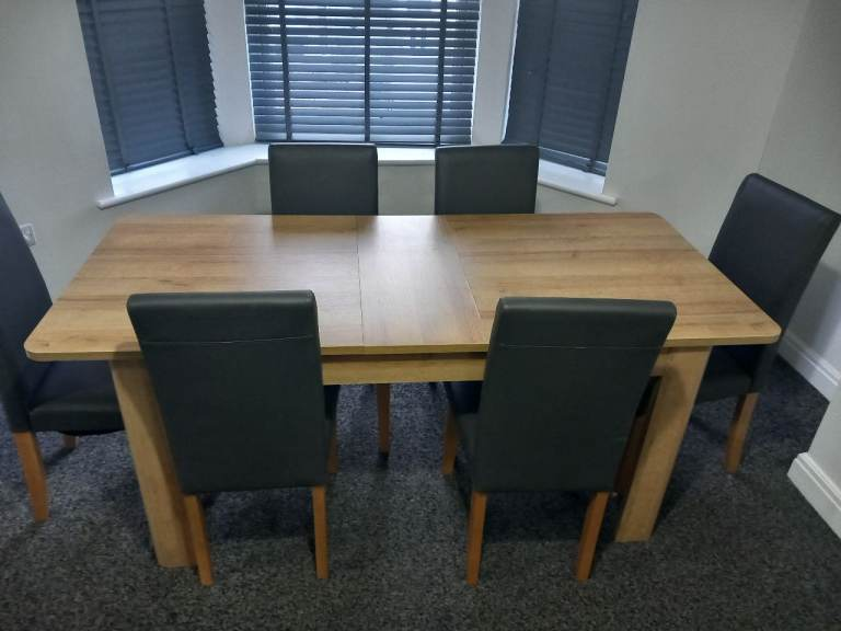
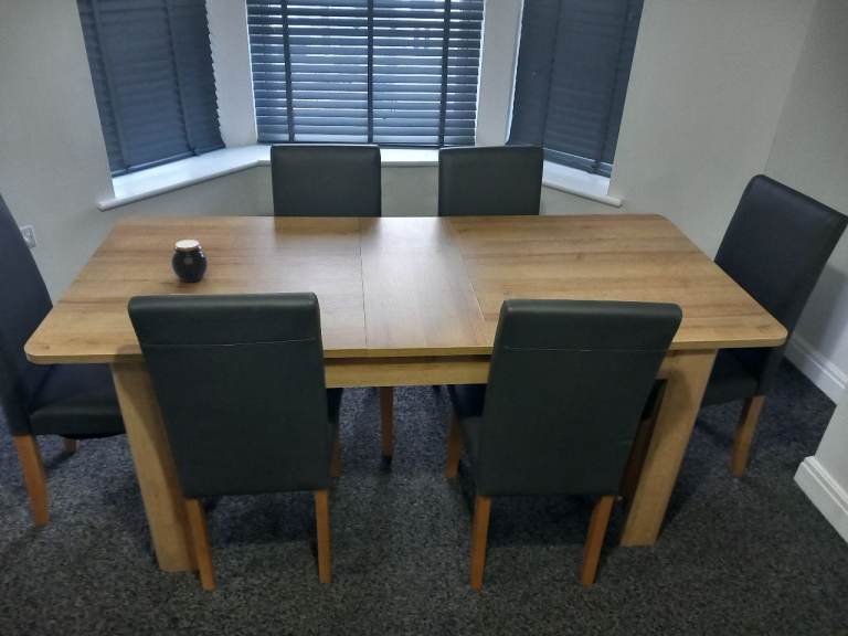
+ jar [170,239,209,283]
